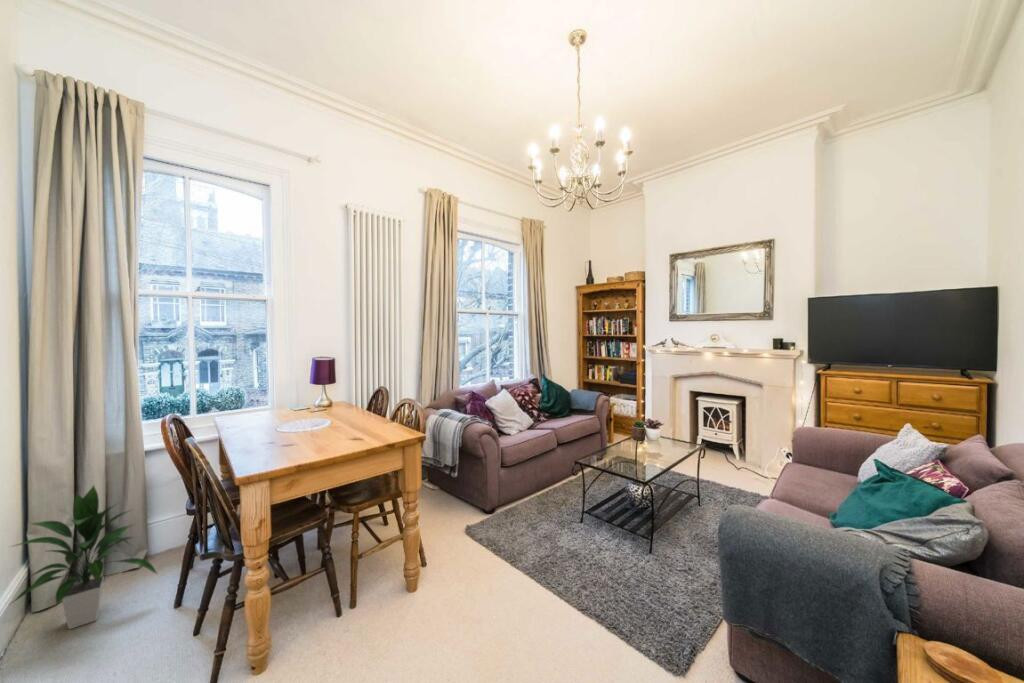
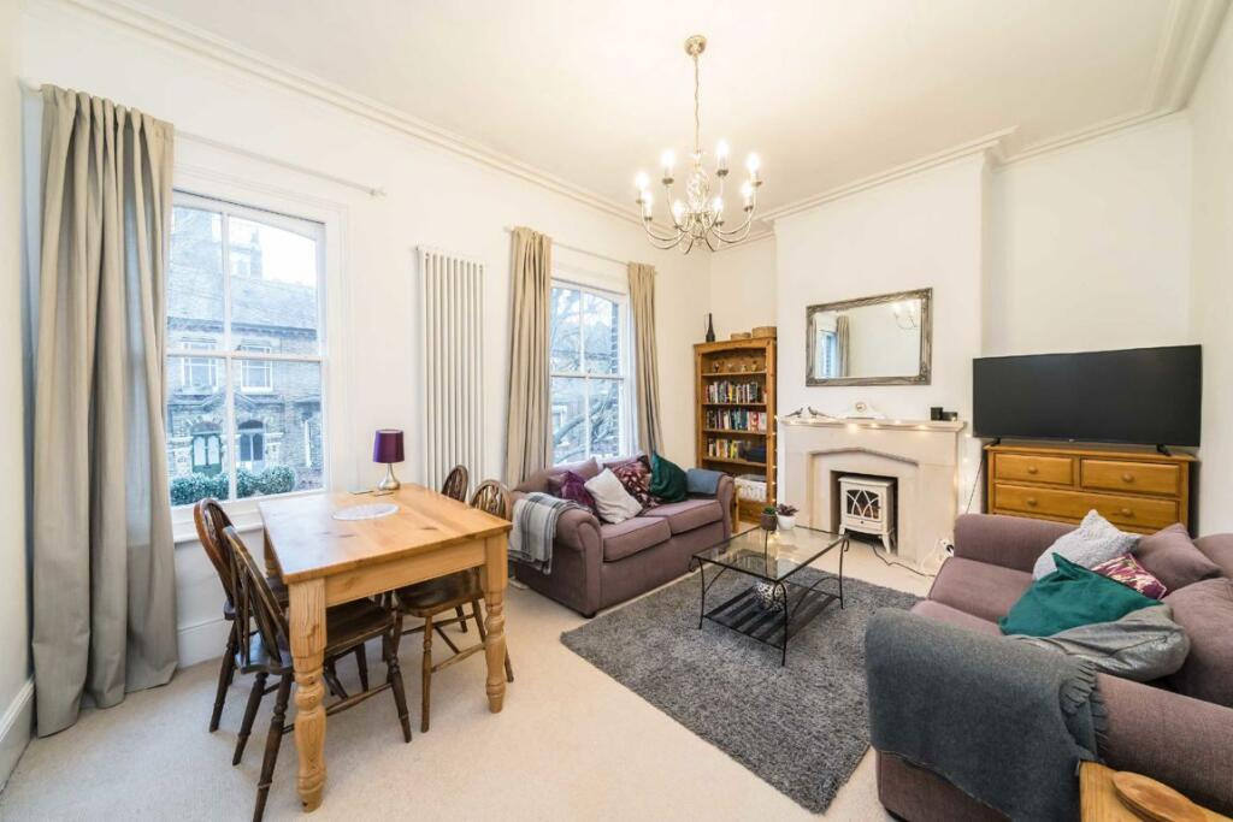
- indoor plant [9,484,159,630]
